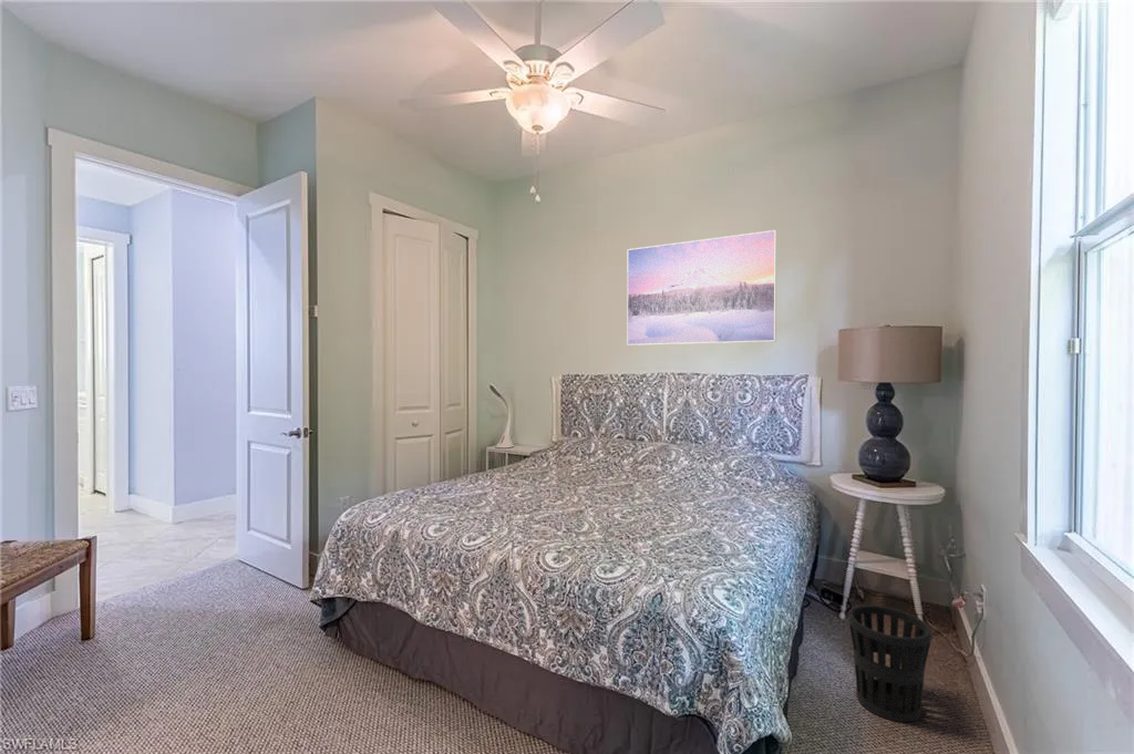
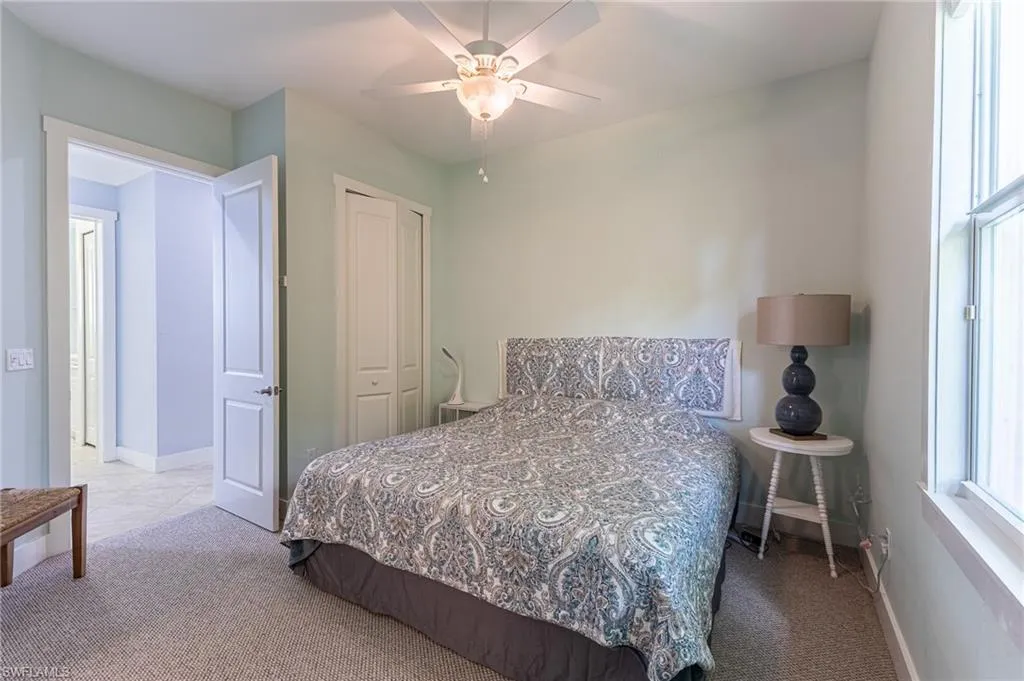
- wastebasket [847,603,932,723]
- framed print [626,229,777,347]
